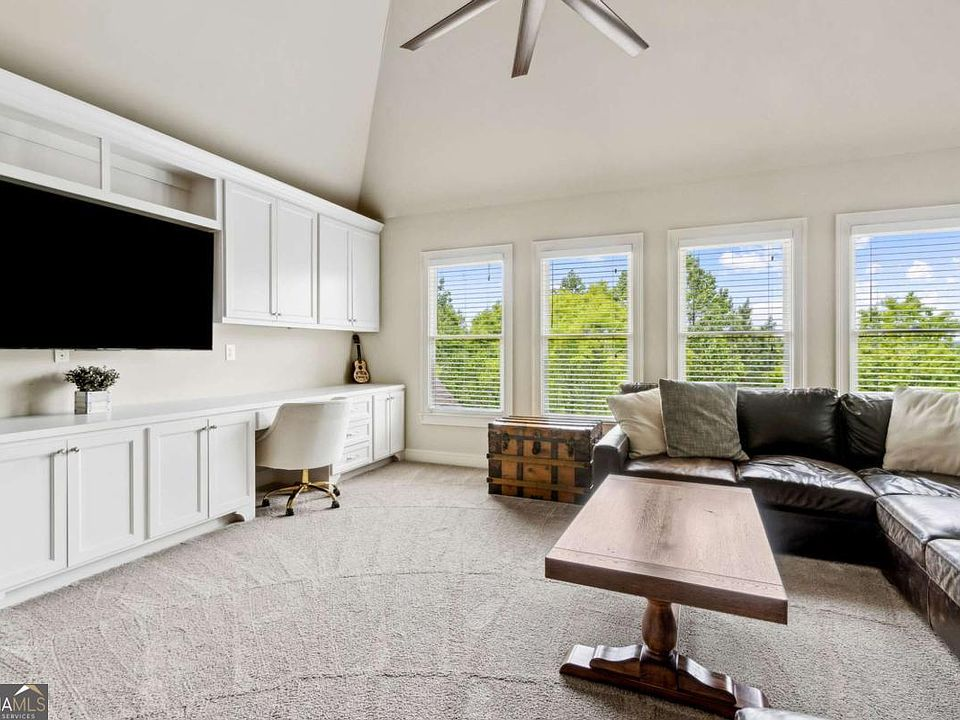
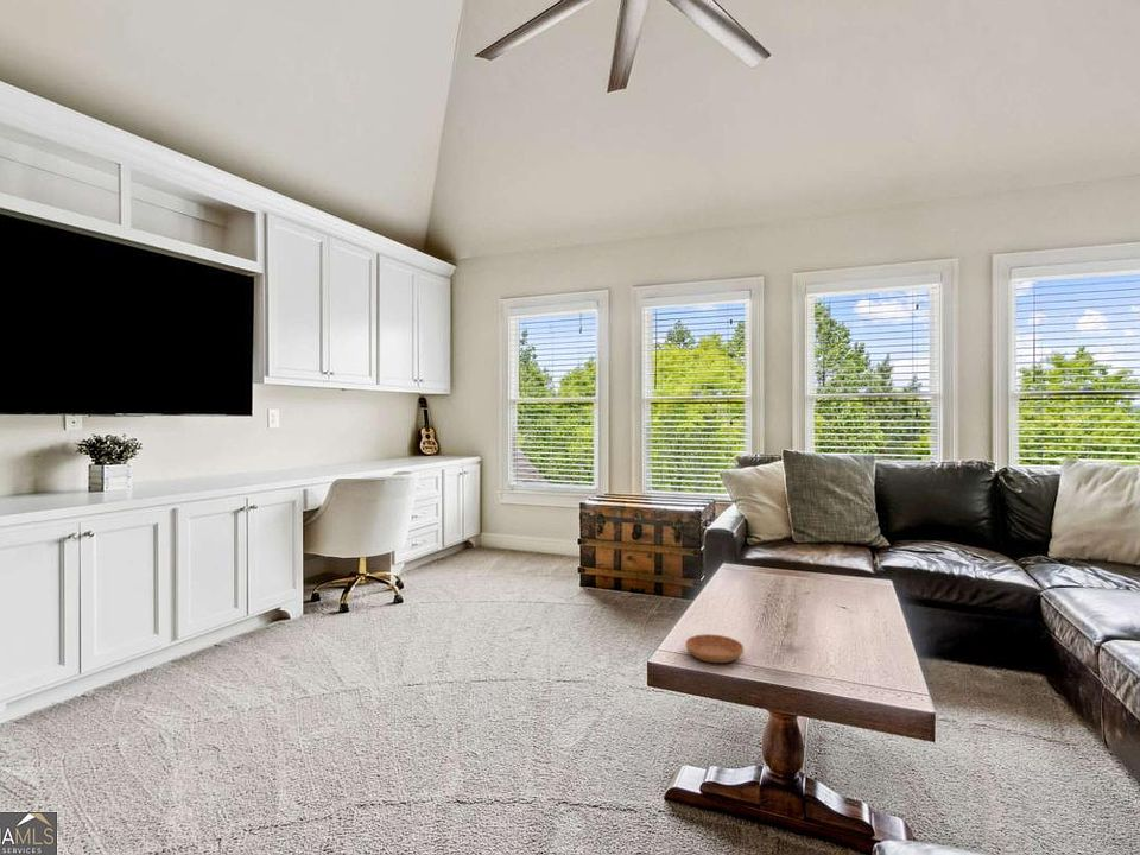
+ saucer [684,633,745,664]
